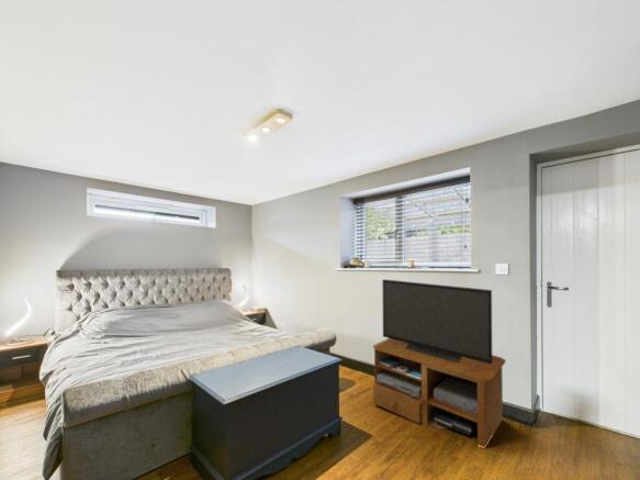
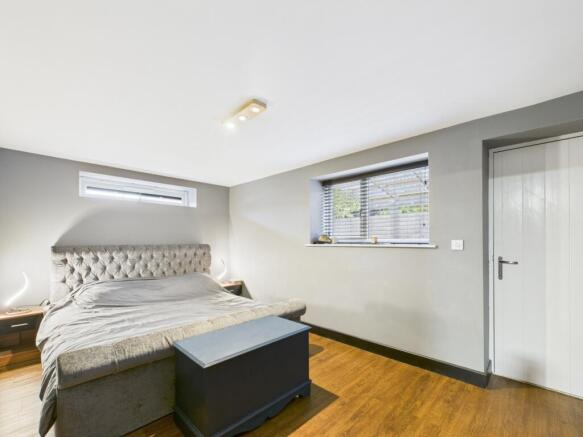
- tv stand [372,278,506,448]
